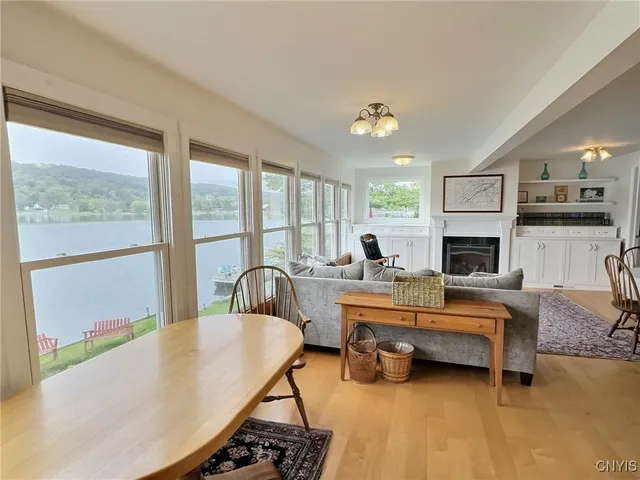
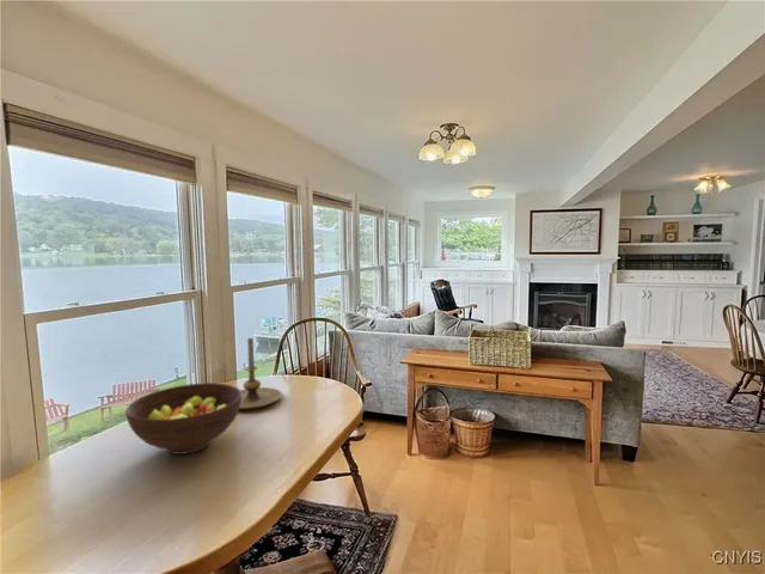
+ fruit bowl [124,381,243,456]
+ candle holder [239,336,283,410]
